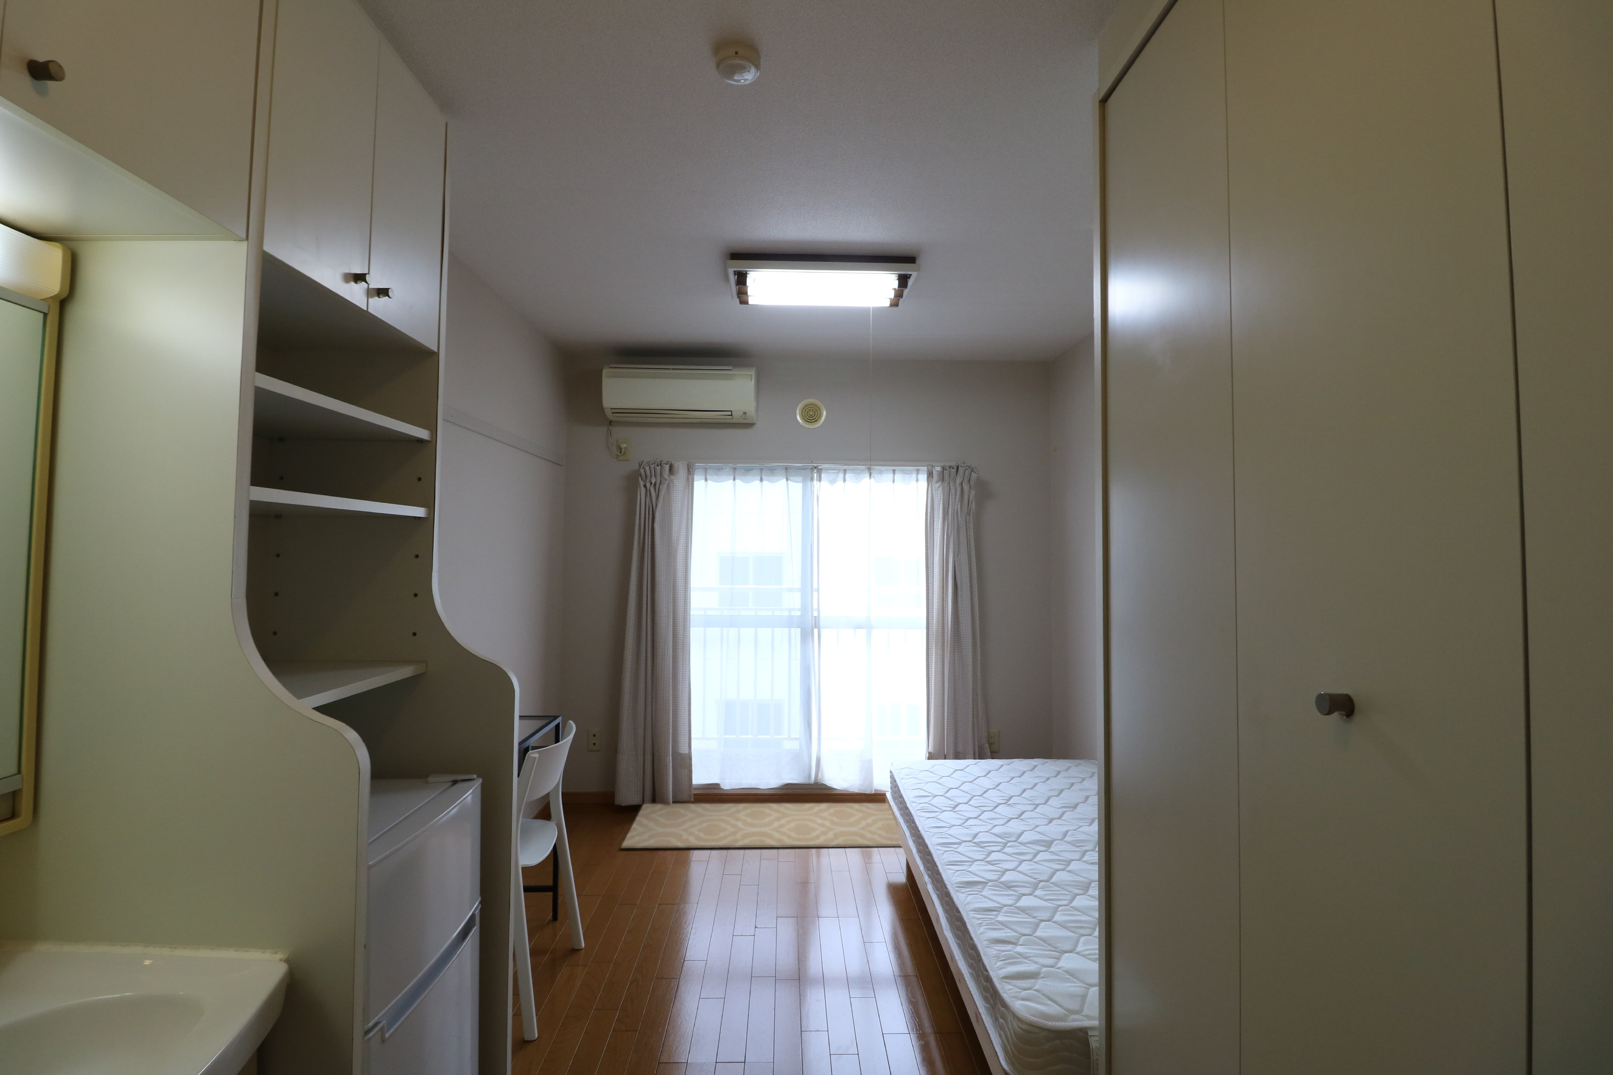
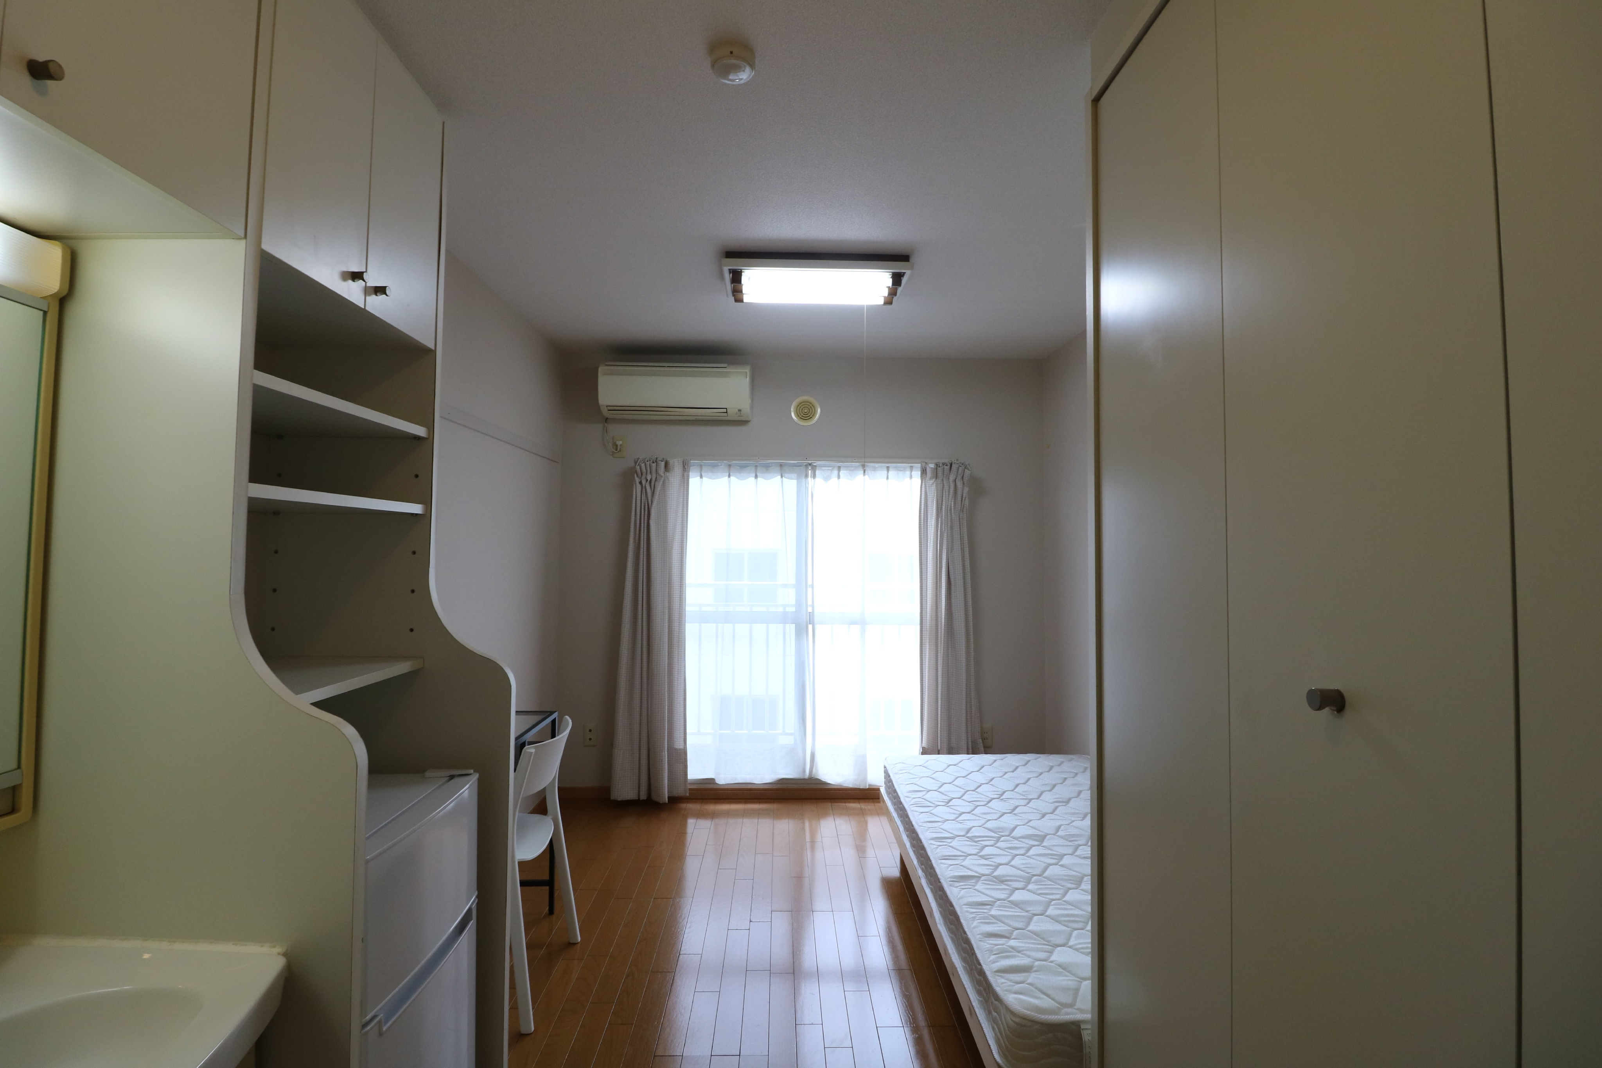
- rug [620,803,903,848]
